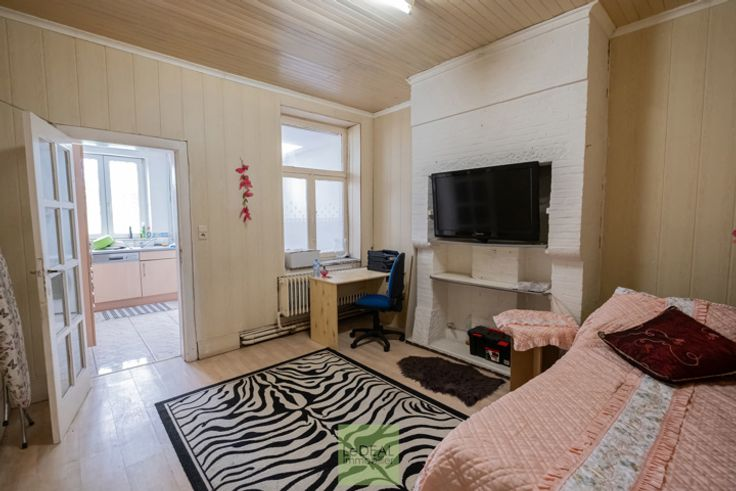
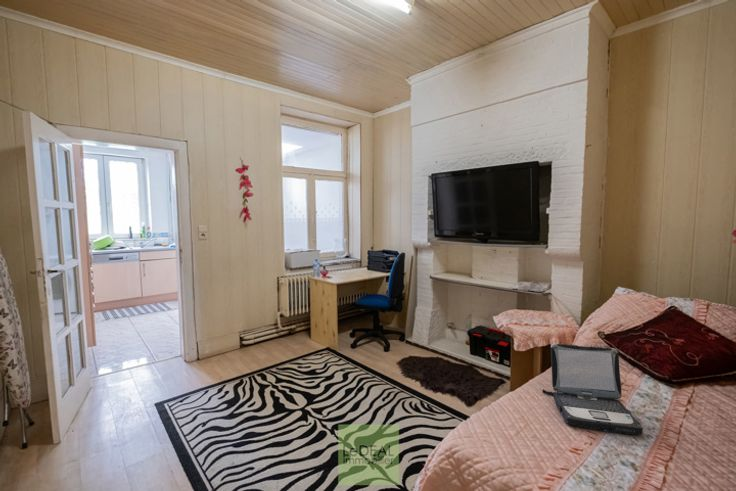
+ laptop [542,343,644,436]
